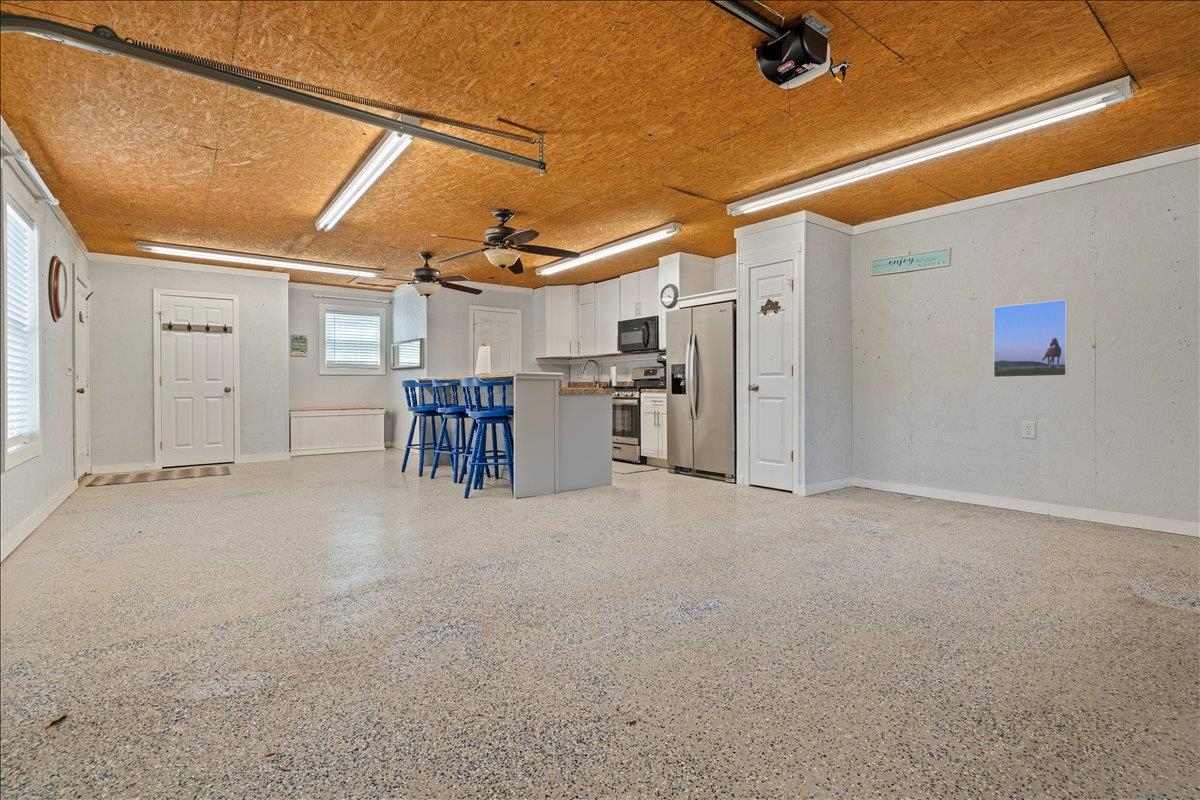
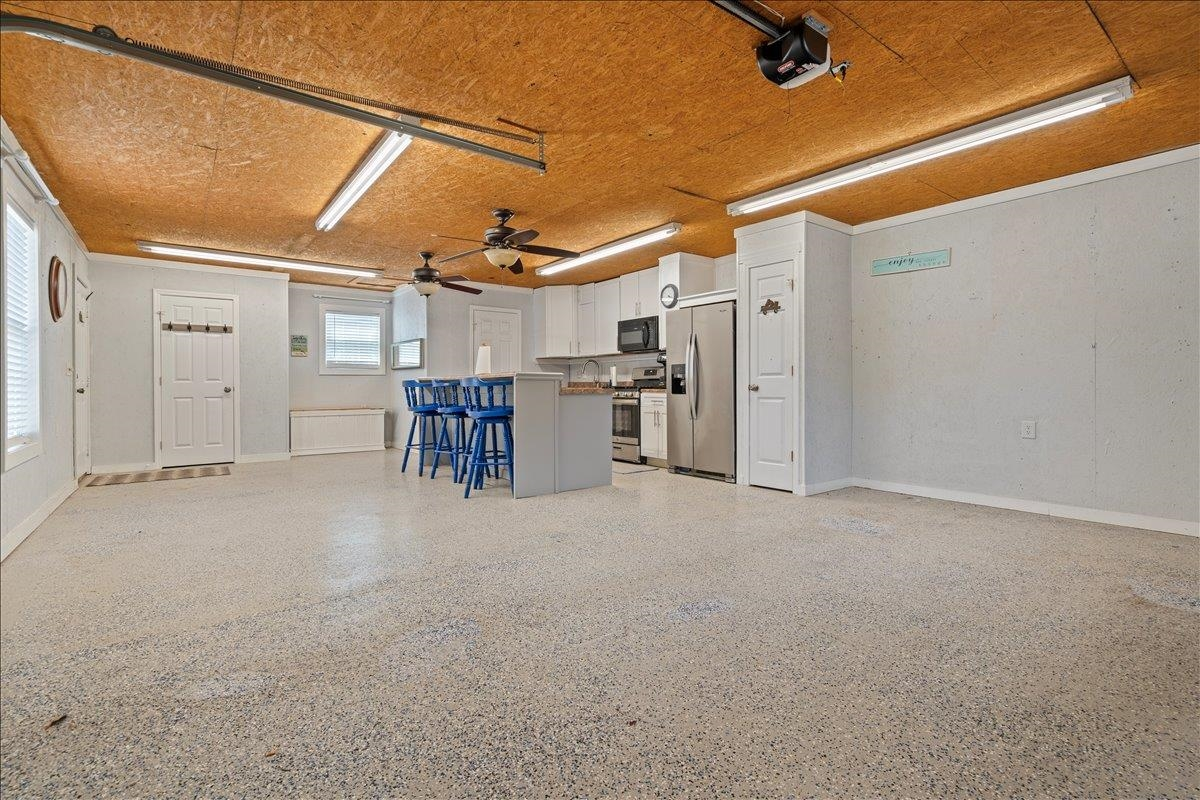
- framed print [992,298,1069,378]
